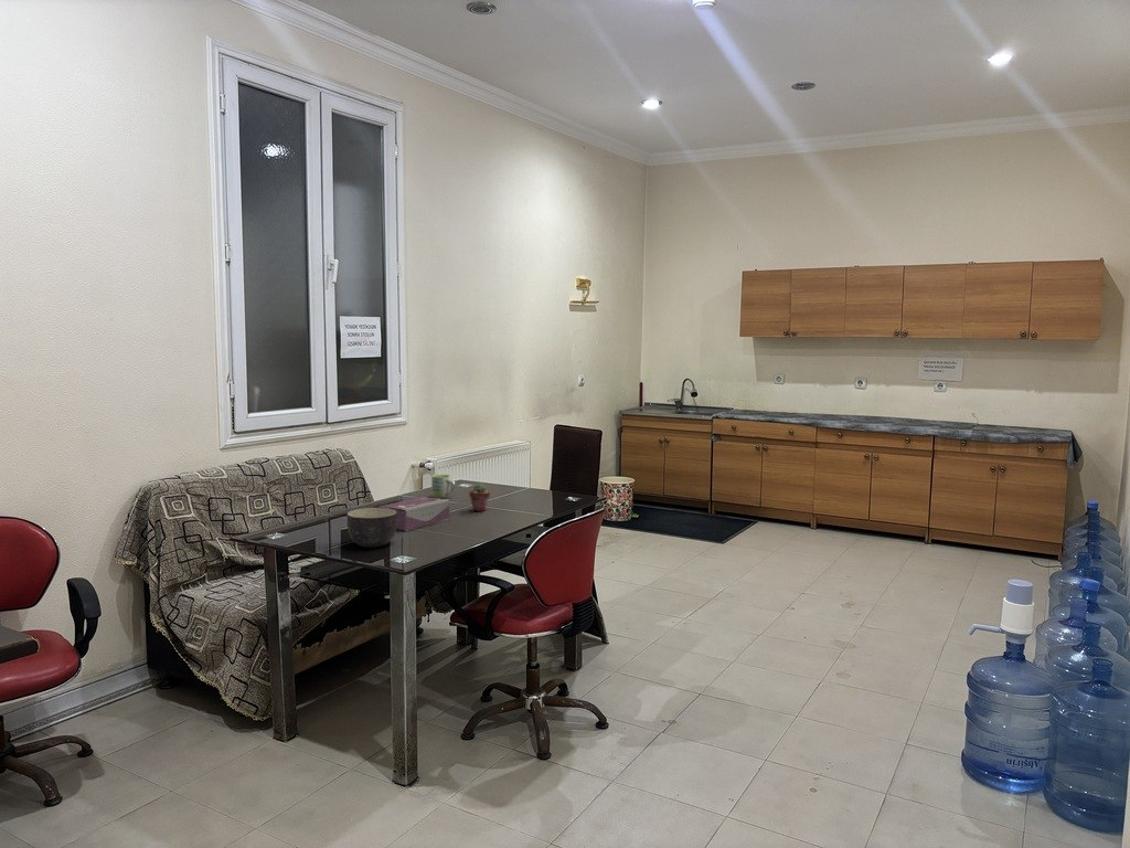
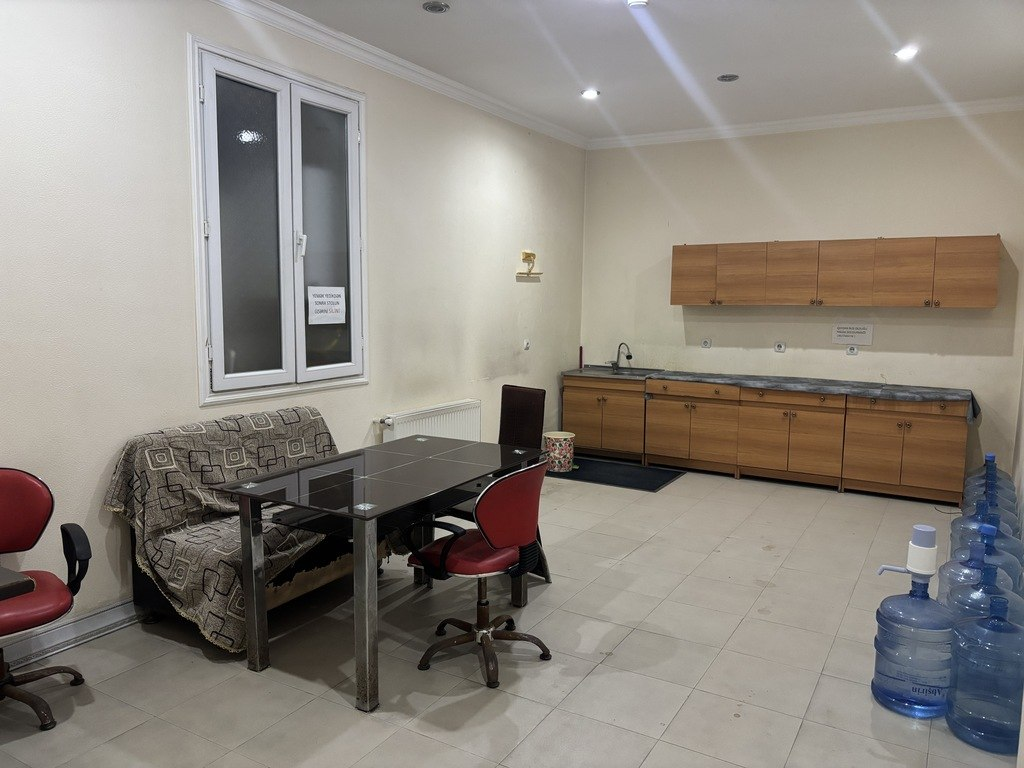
- mug [430,474,456,499]
- tissue box [377,496,450,532]
- bowl [347,507,397,548]
- potted succulent [468,483,491,512]
